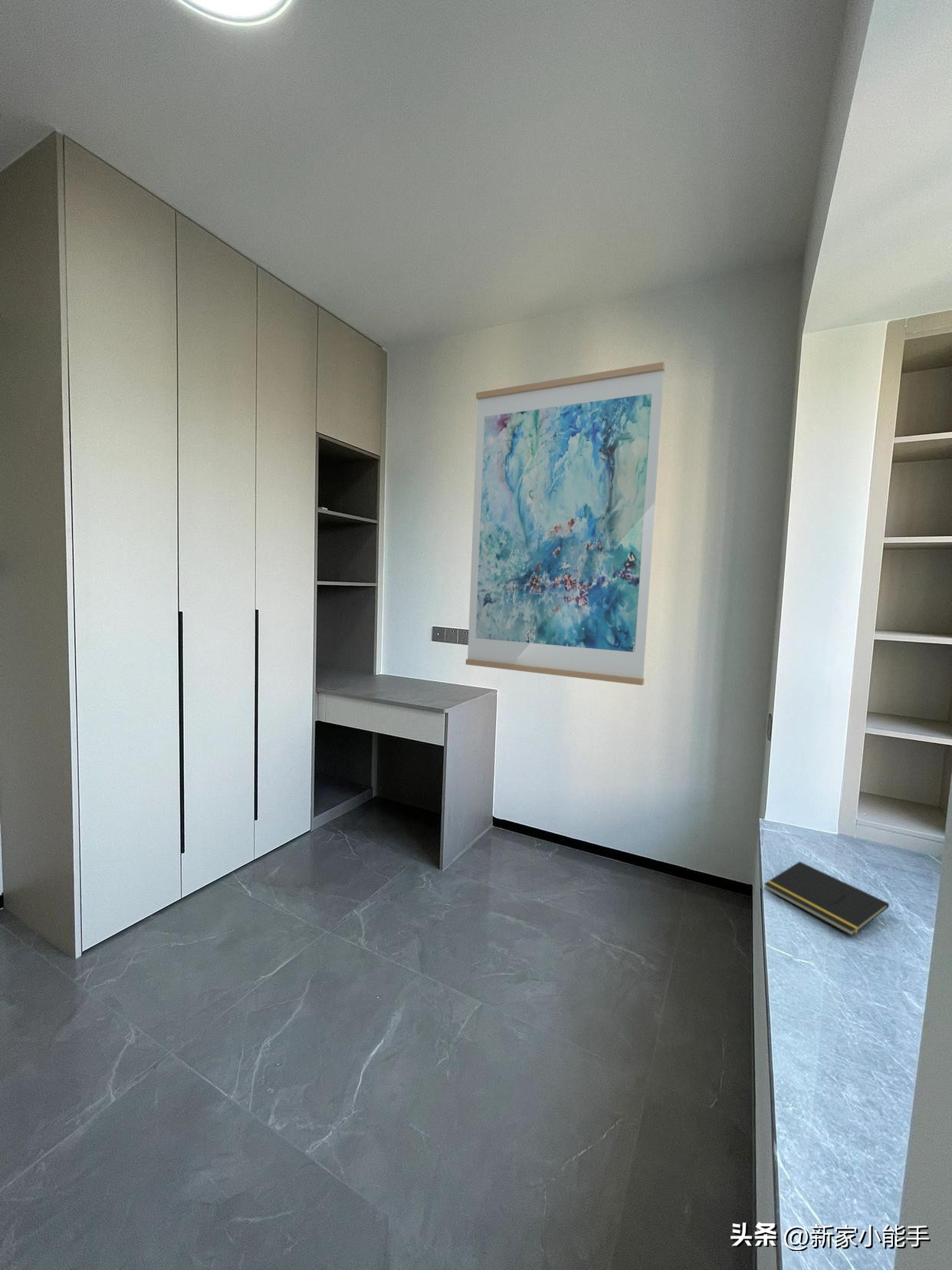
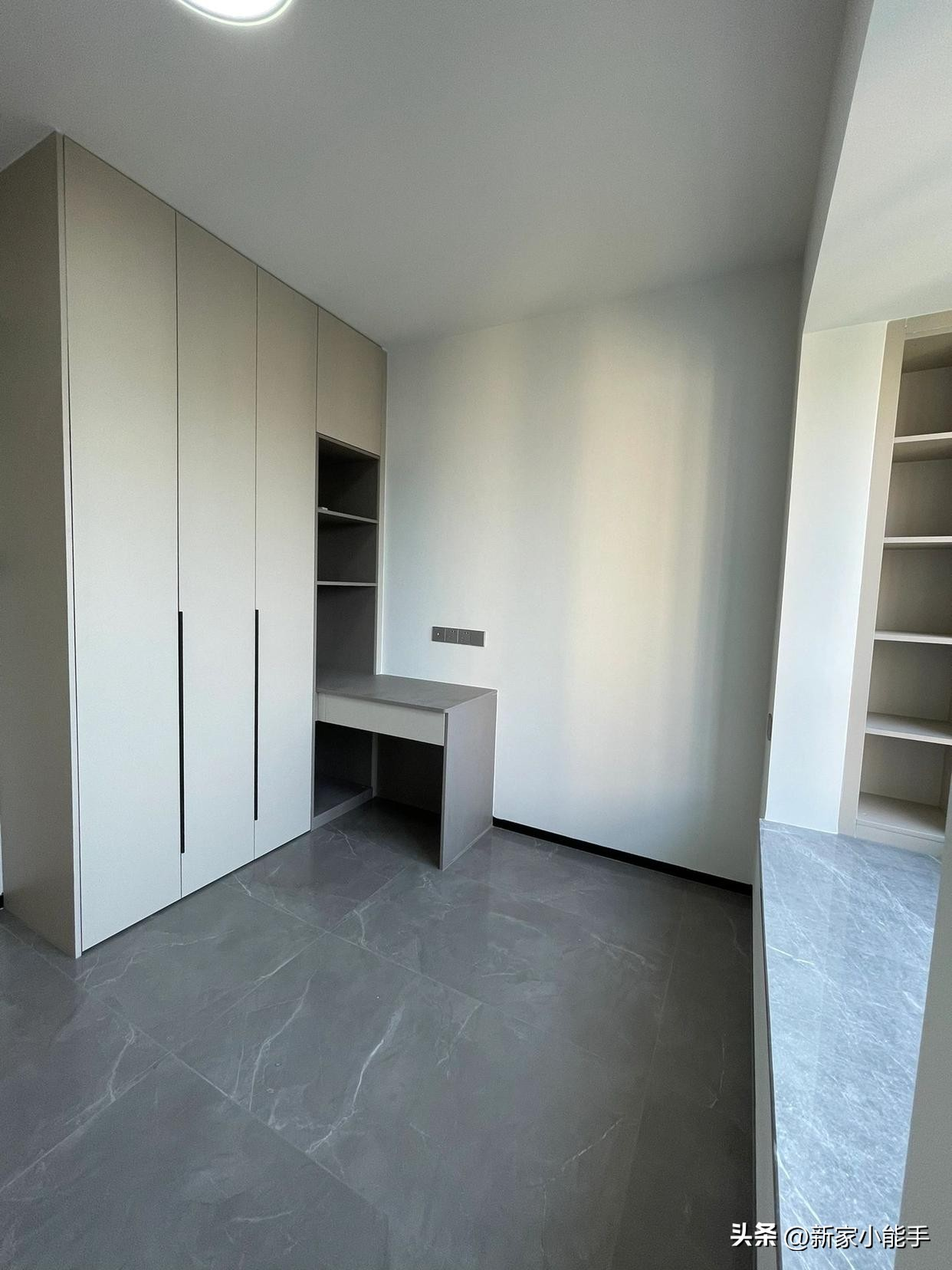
- wall art [465,361,666,686]
- notepad [763,860,890,936]
